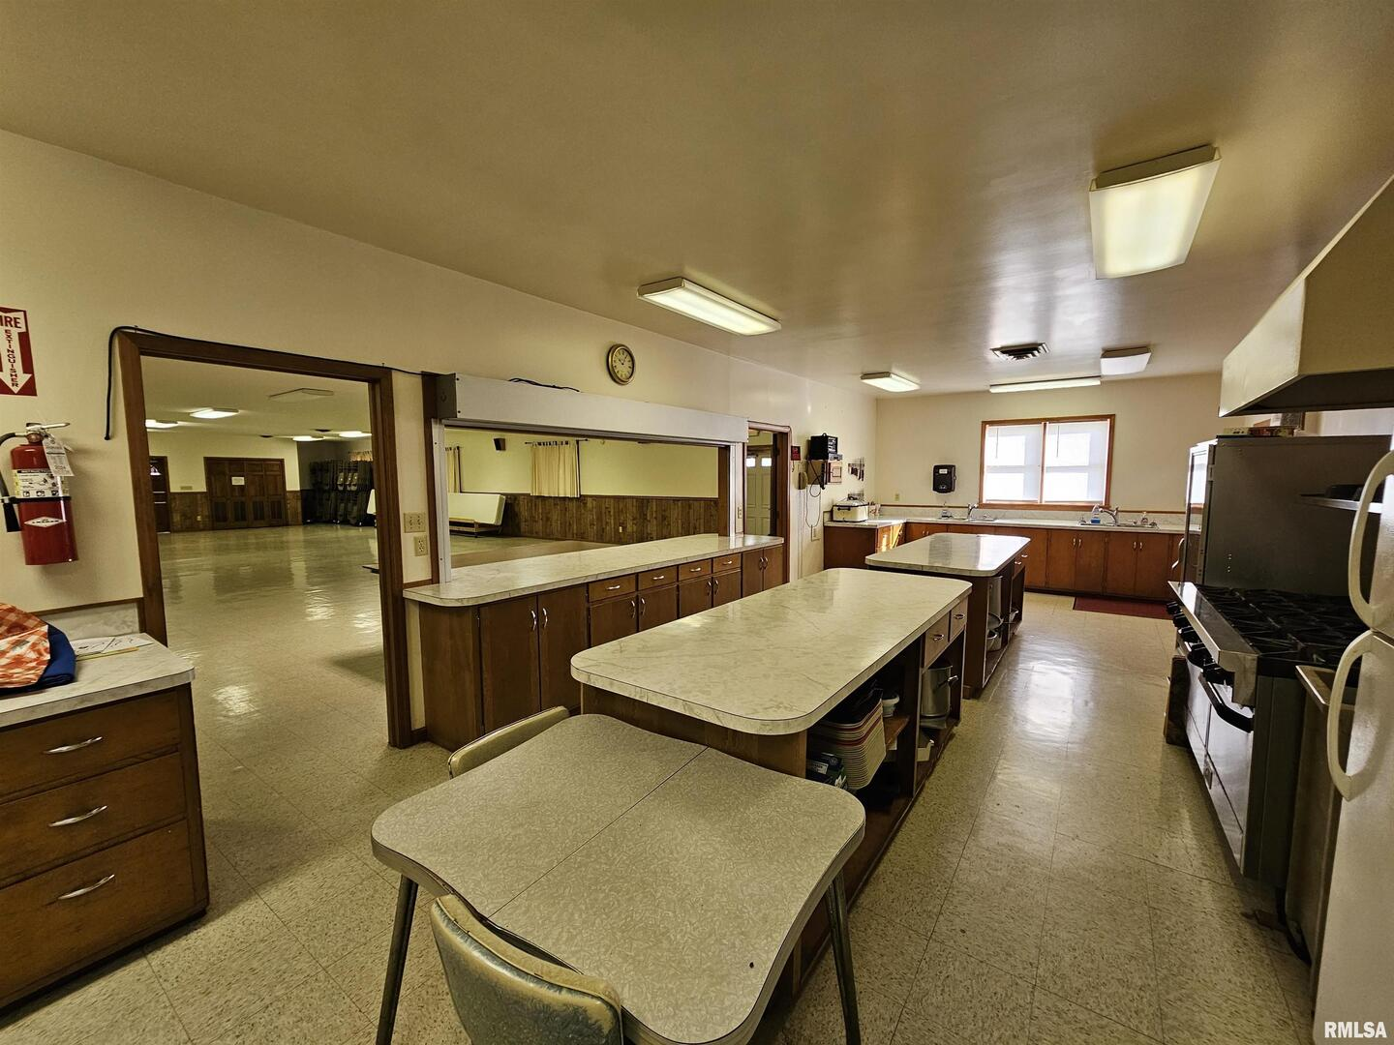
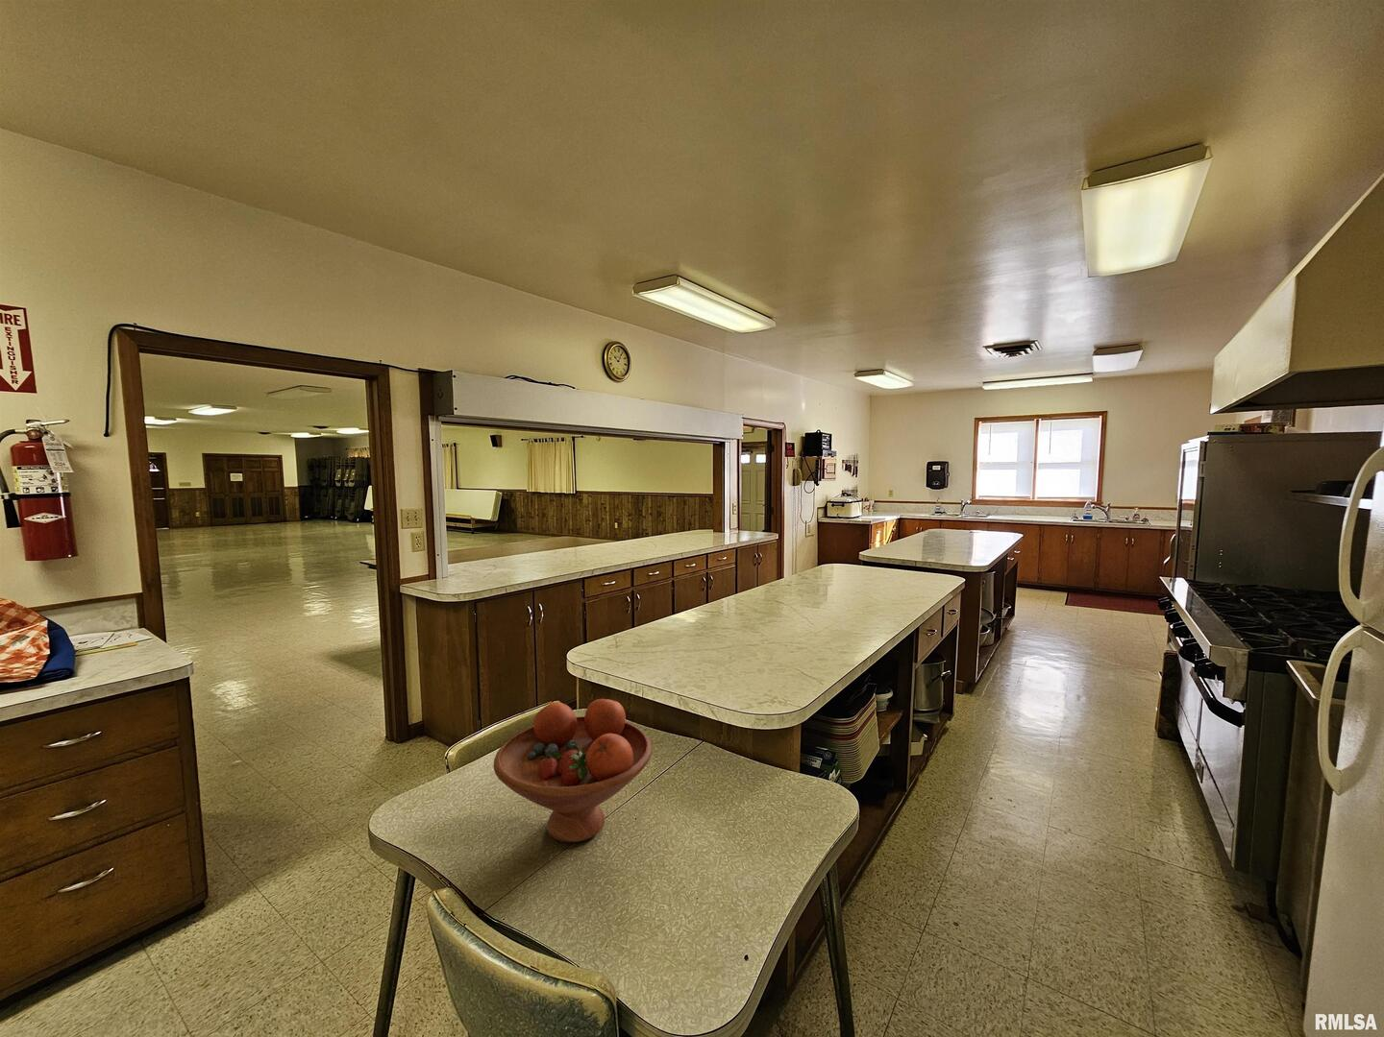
+ fruit bowl [493,698,654,843]
